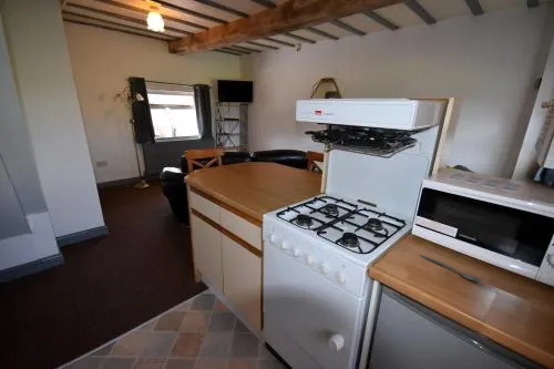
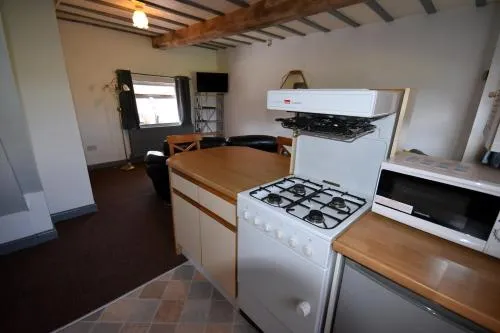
- spoon [419,254,485,284]
